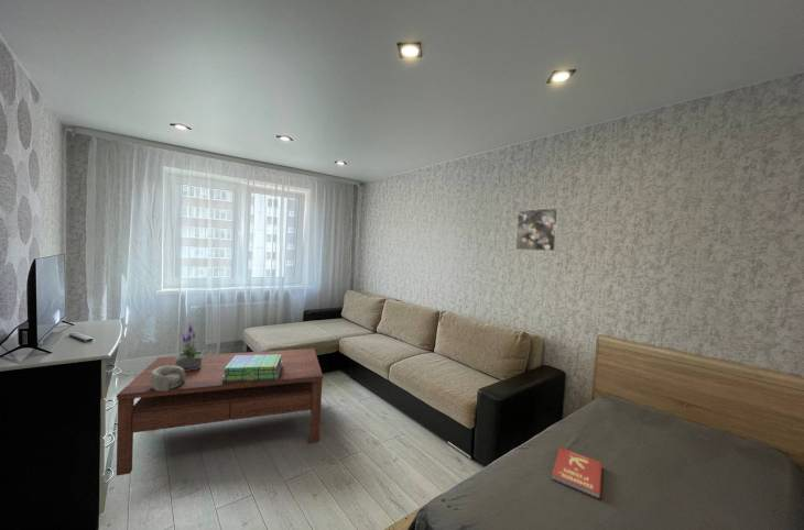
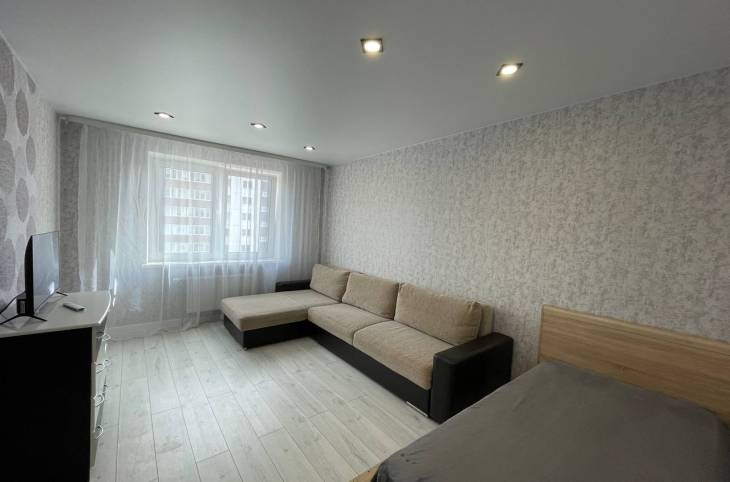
- decorative bowl [151,365,186,391]
- book [551,446,604,499]
- stack of books [222,354,282,383]
- coffee table [116,347,324,477]
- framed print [514,207,561,253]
- potted plant [176,321,204,371]
